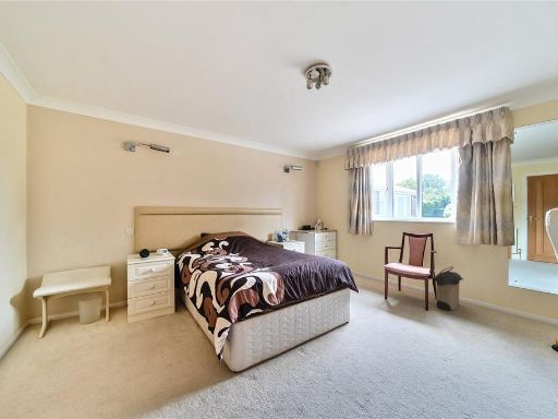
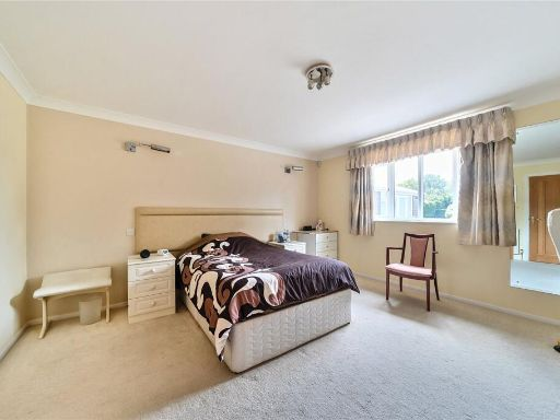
- laundry hamper [432,265,464,312]
